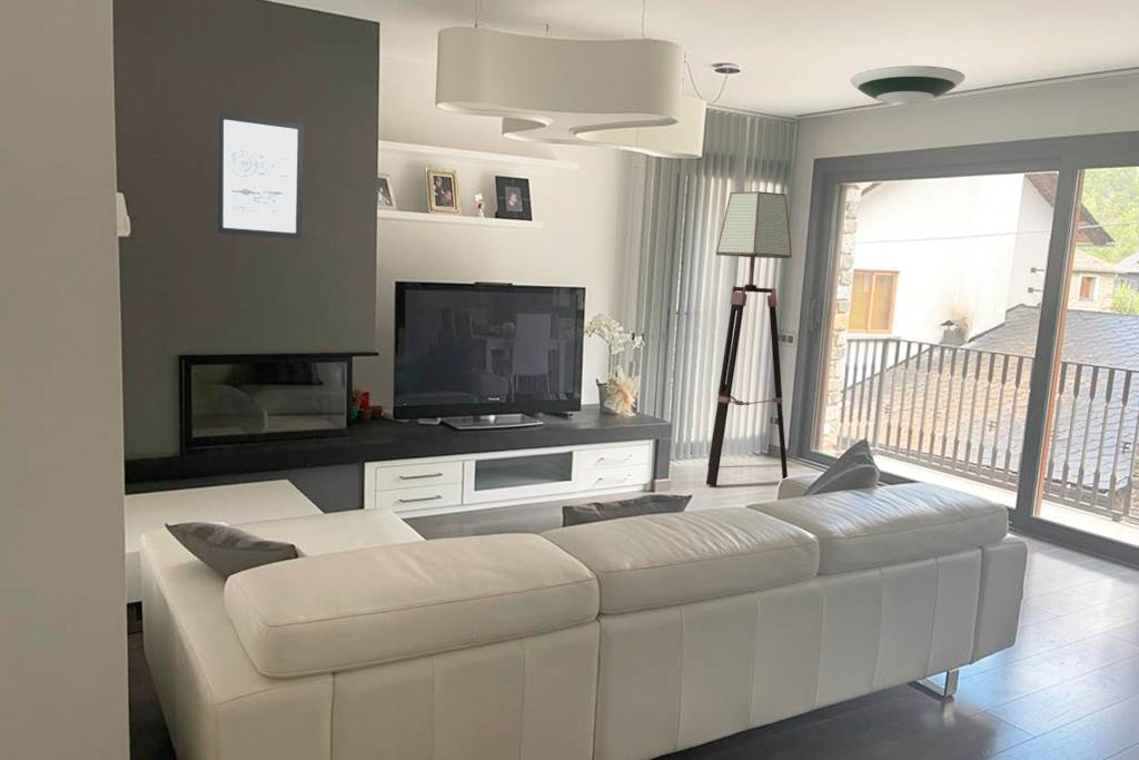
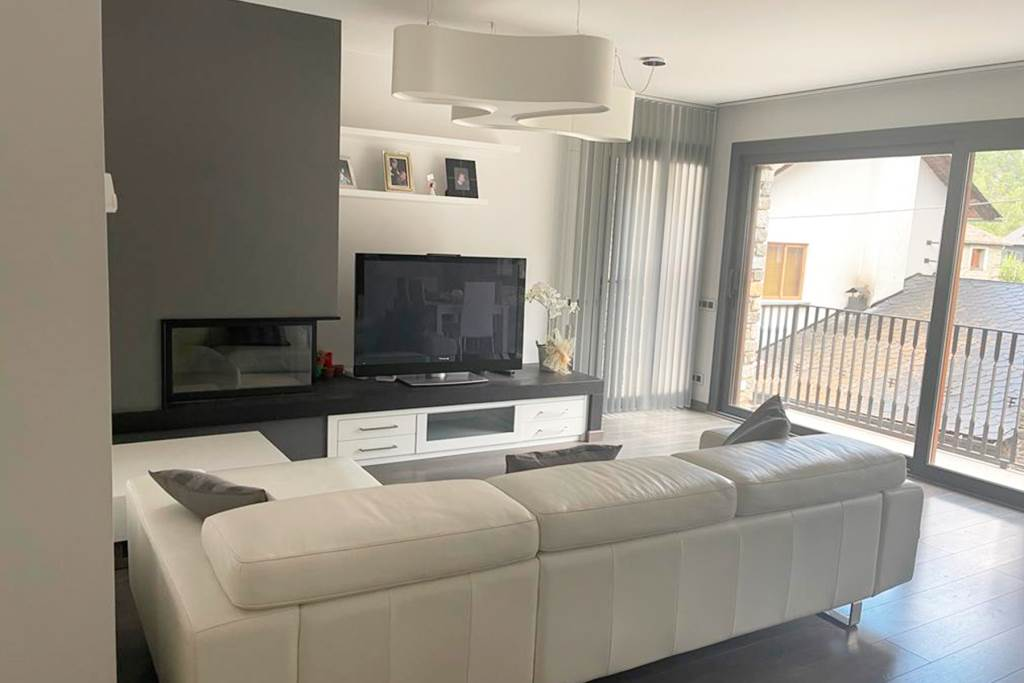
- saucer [850,65,967,109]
- wall art [216,111,305,240]
- floor lamp [705,190,793,487]
